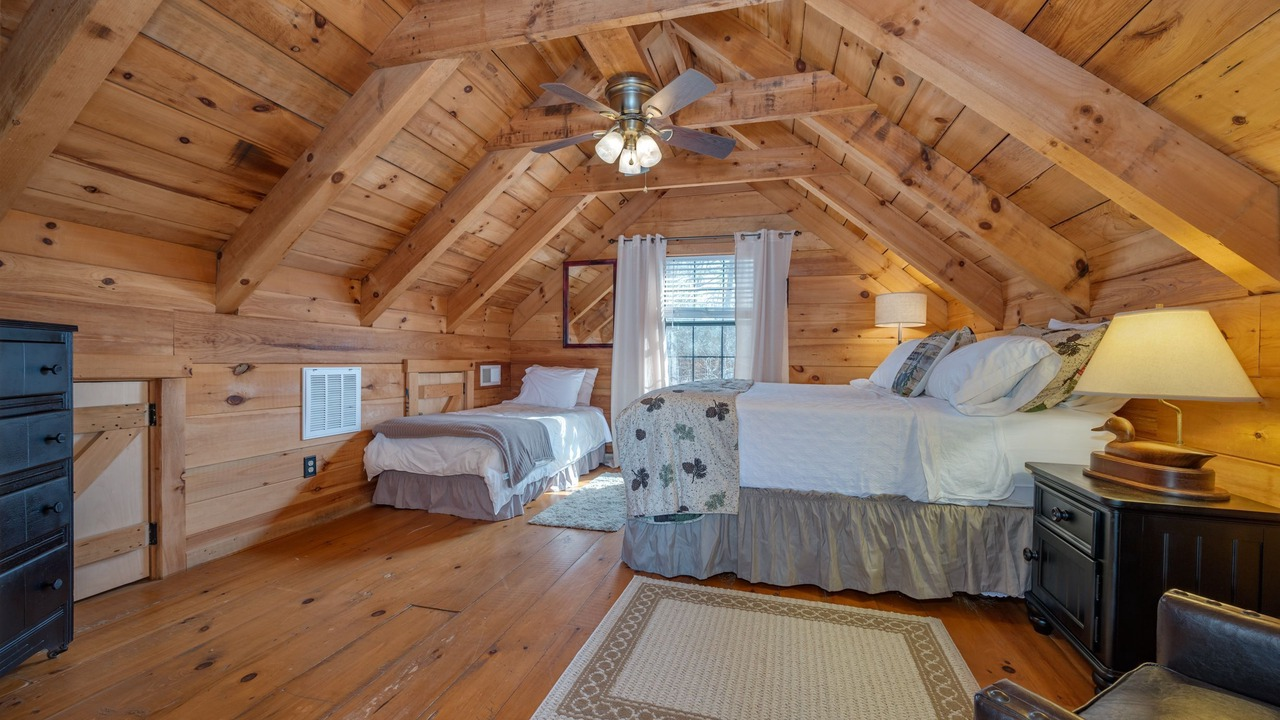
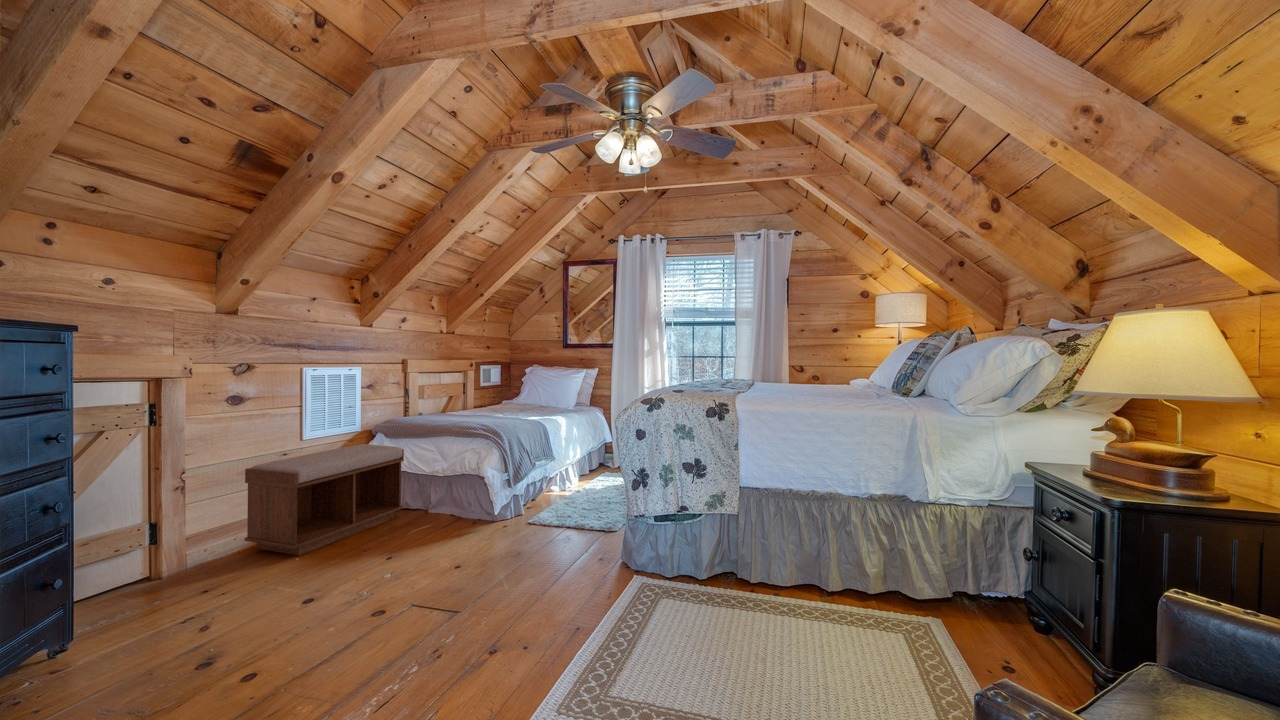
+ bench [244,443,405,557]
